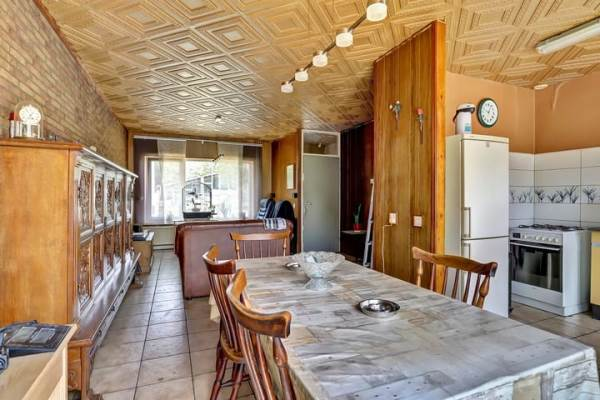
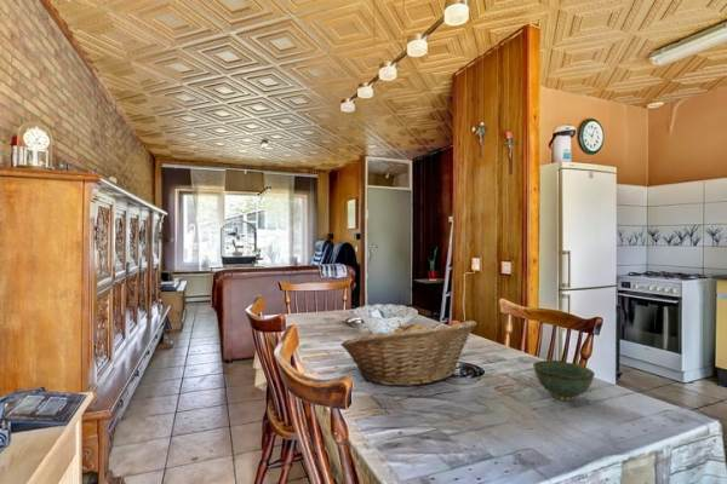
+ bowl [532,359,596,402]
+ fruit basket [340,319,477,387]
